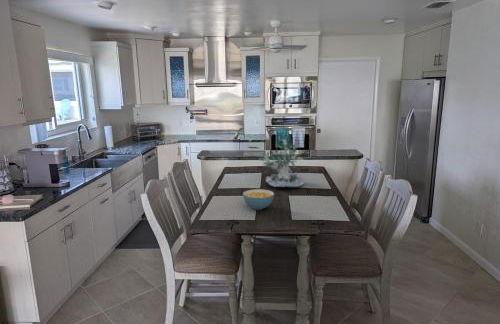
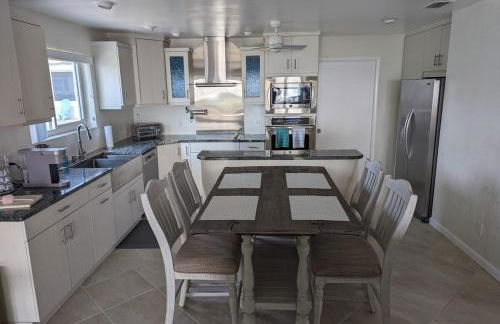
- cereal bowl [242,188,275,211]
- plant [257,132,306,188]
